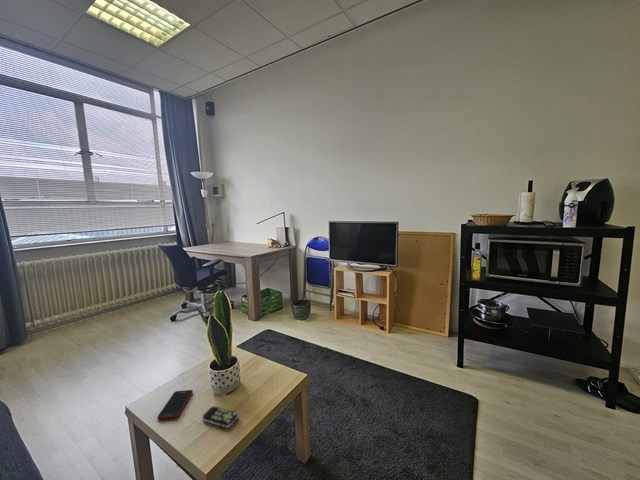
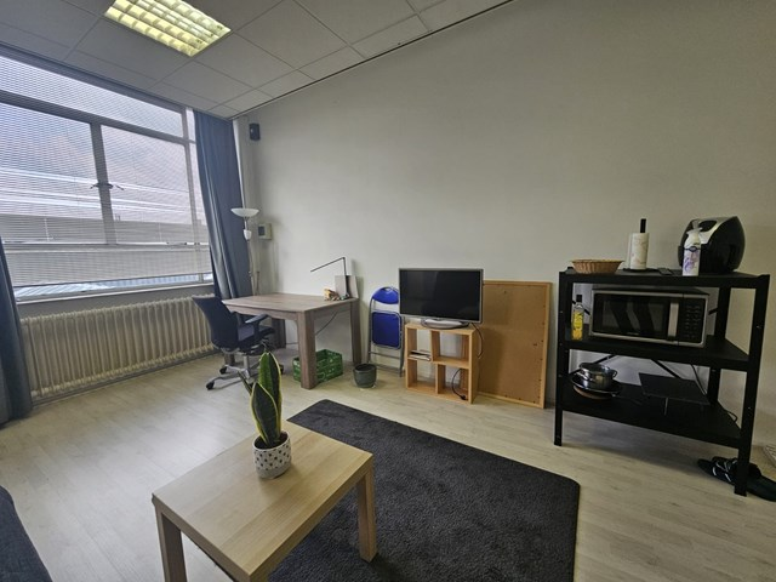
- remote control [202,405,239,429]
- cell phone [157,389,194,421]
